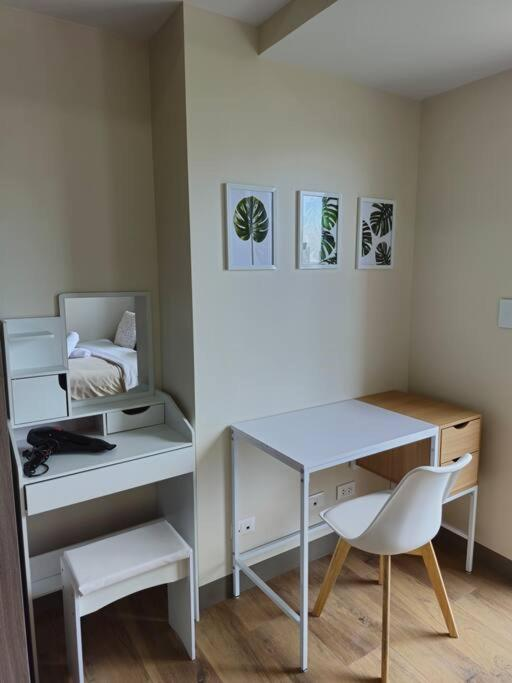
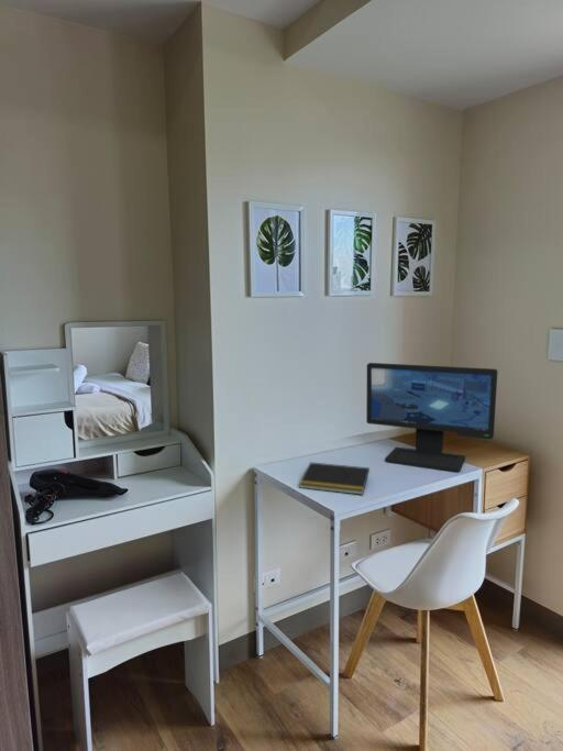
+ computer monitor [365,362,498,473]
+ notepad [298,461,371,496]
